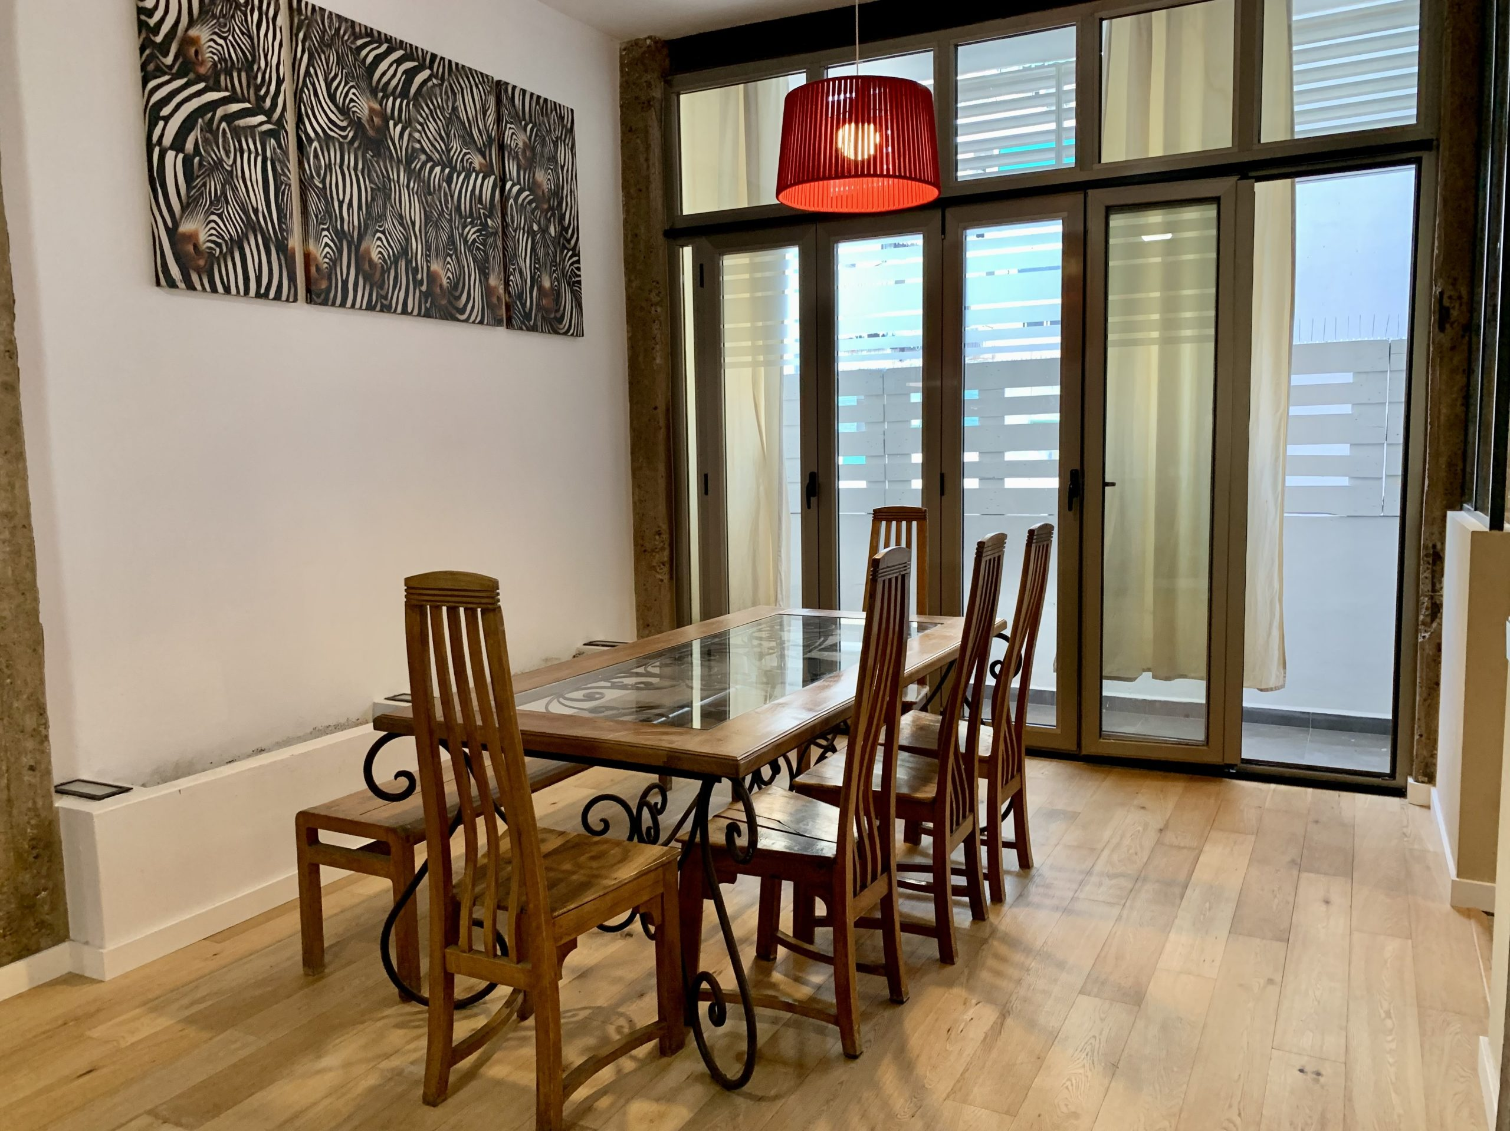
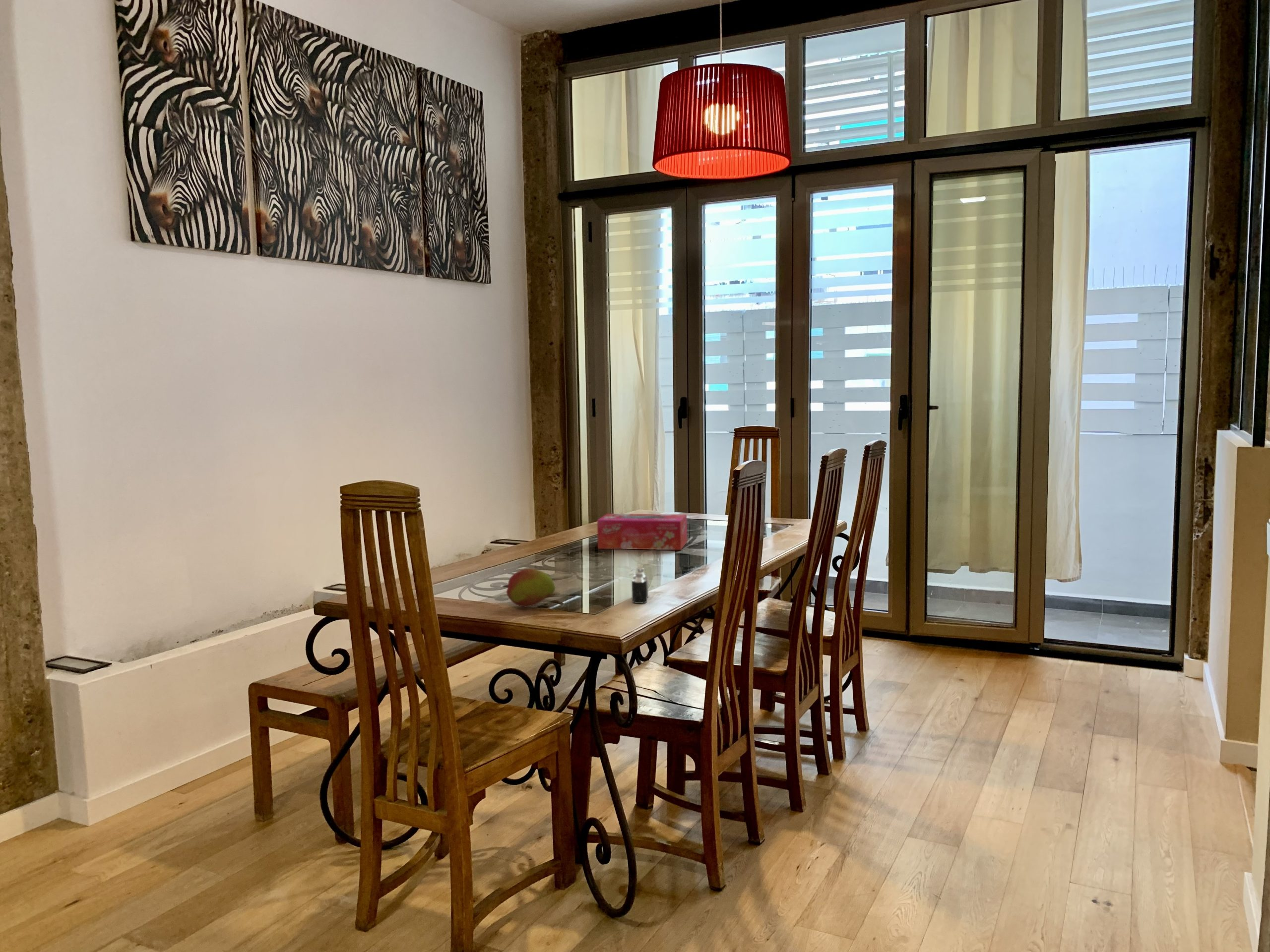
+ candle [629,567,649,604]
+ tissue box [597,513,688,550]
+ fruit [502,568,556,607]
